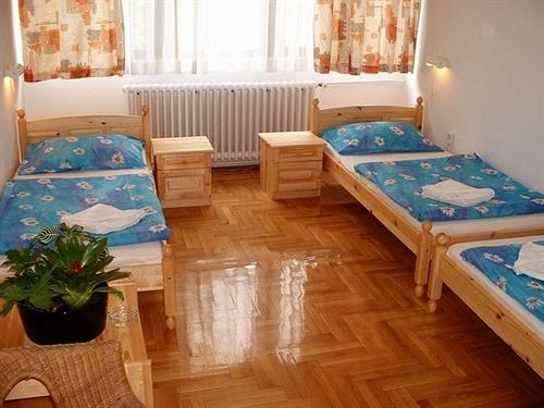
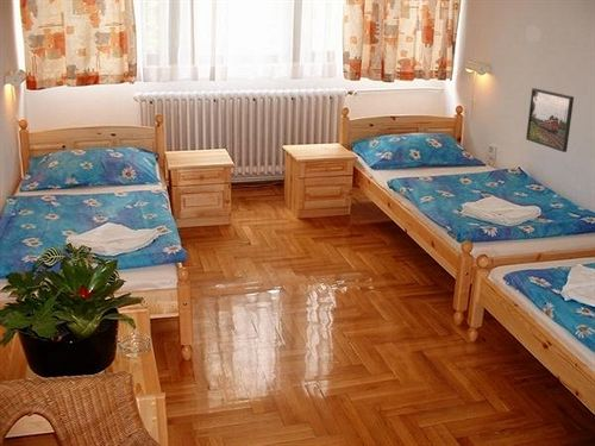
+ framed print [525,87,575,153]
